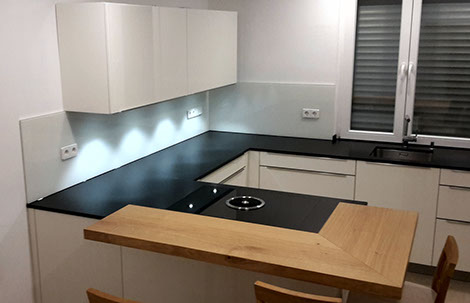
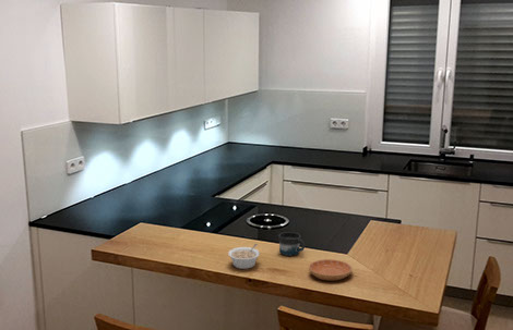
+ mug [278,231,306,257]
+ legume [227,243,261,270]
+ saucer [308,258,354,282]
